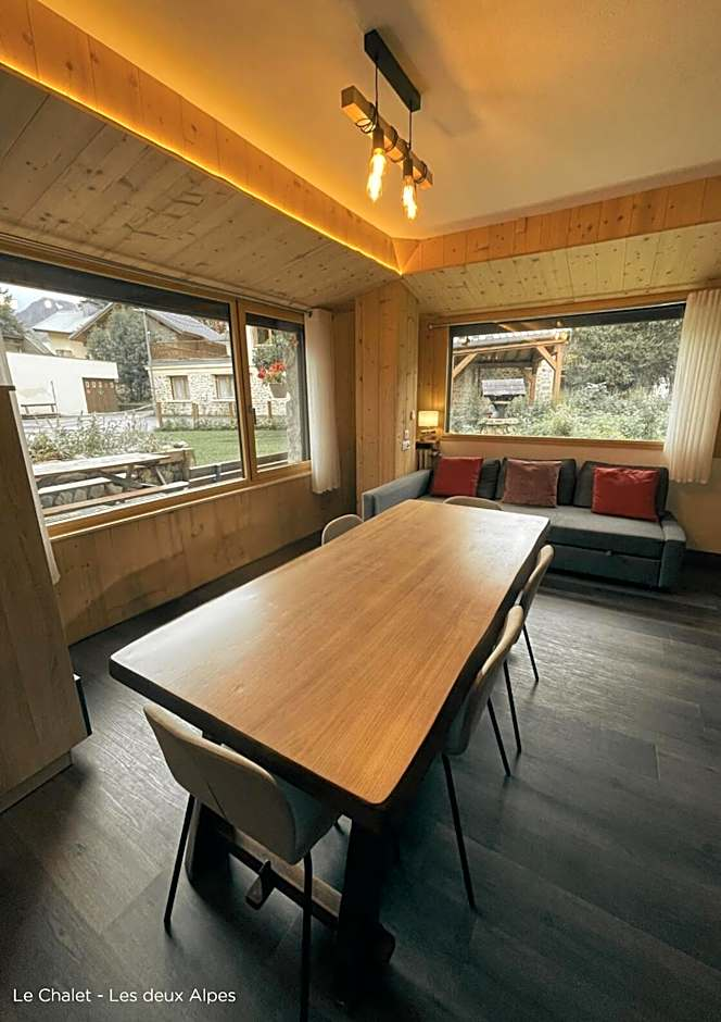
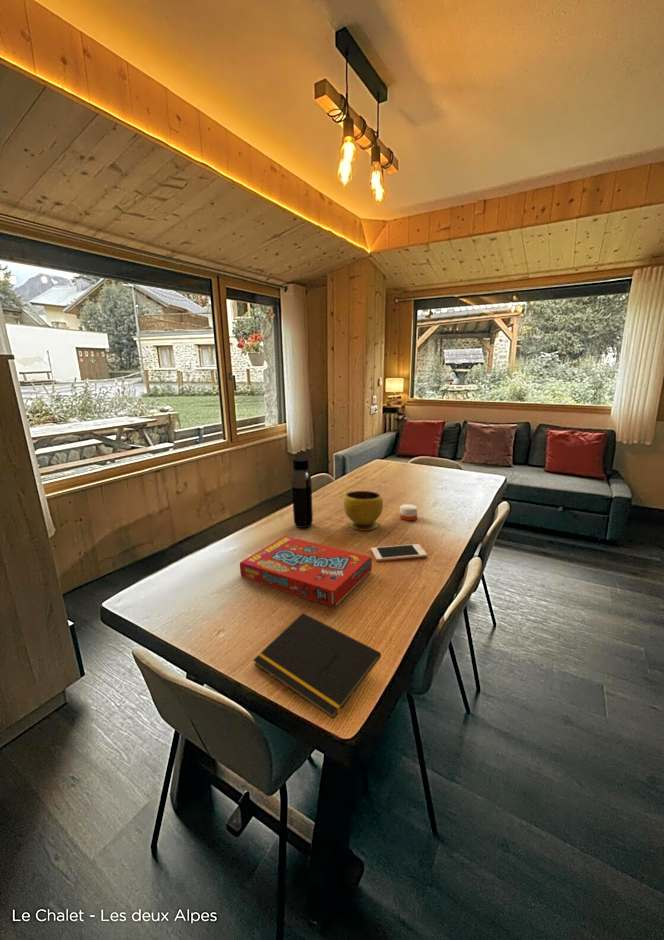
+ cell phone [370,543,428,562]
+ notepad [252,612,382,720]
+ water bottle [291,457,314,529]
+ candle [399,503,418,522]
+ snack box [239,535,373,609]
+ bowl [343,490,384,532]
